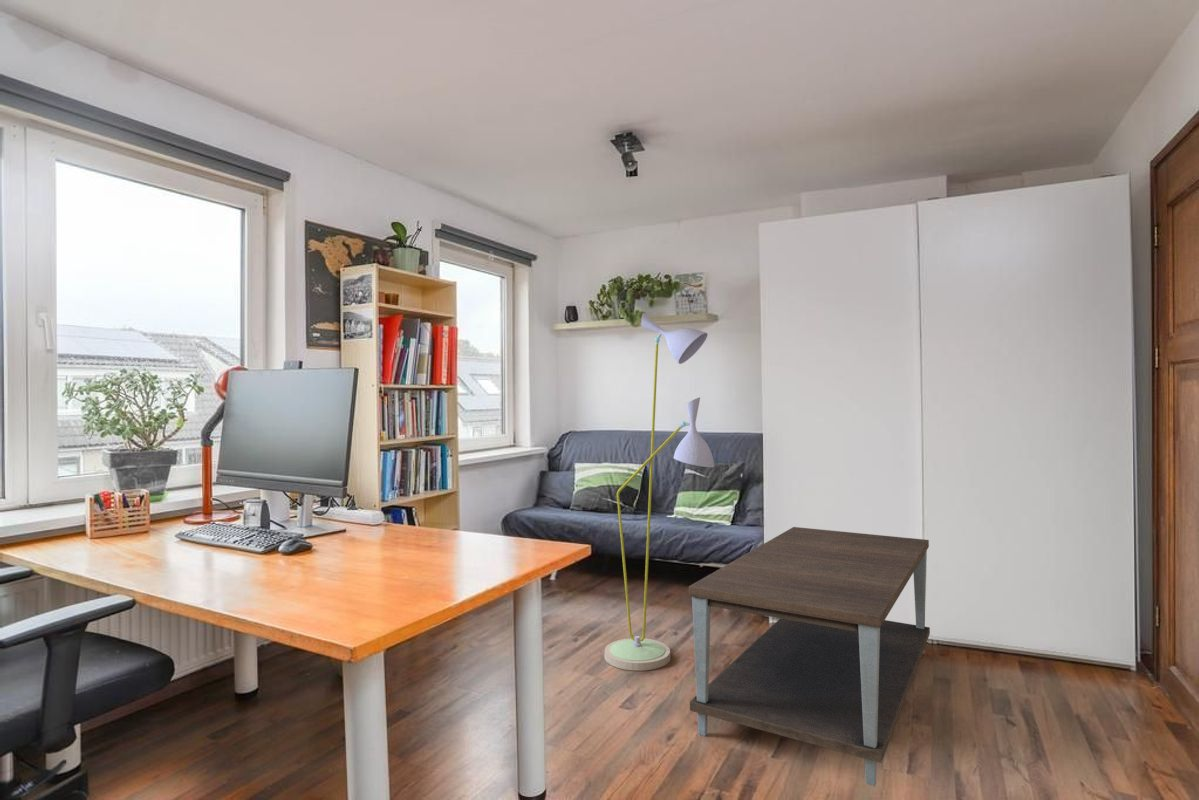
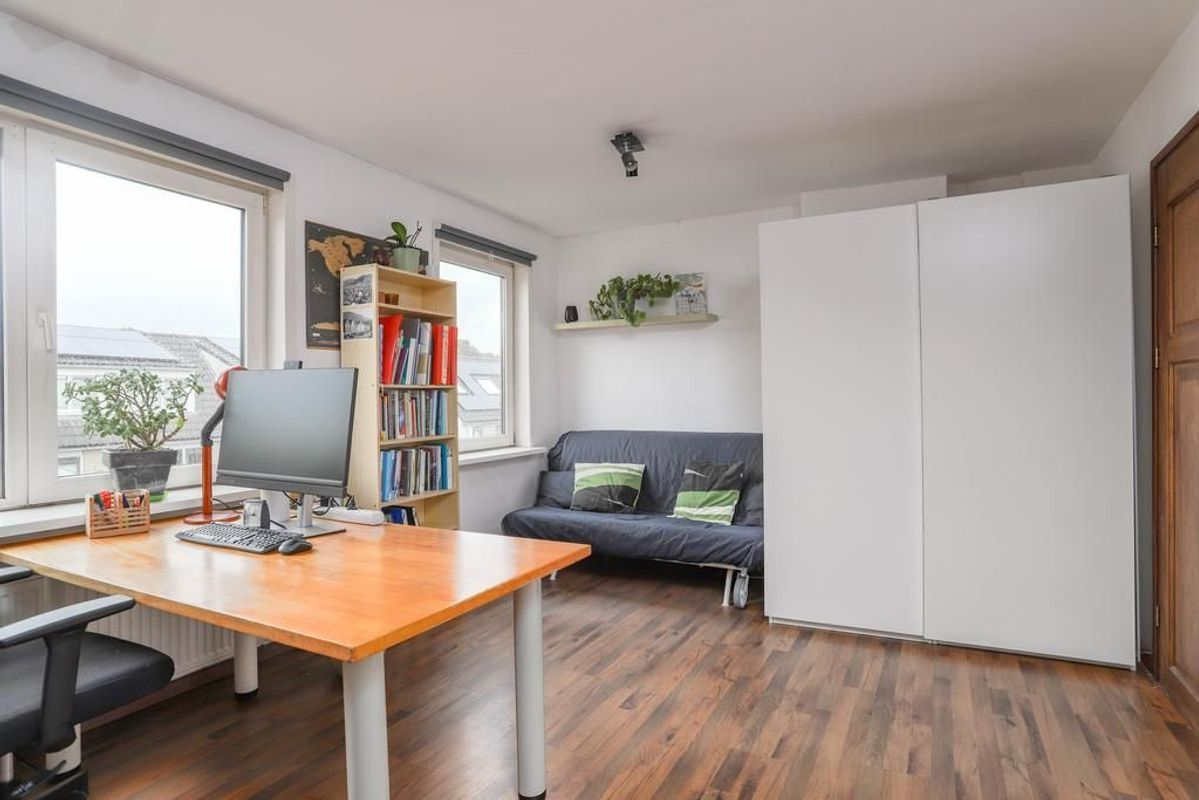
- floor lamp [603,312,715,672]
- coffee table [688,526,931,787]
